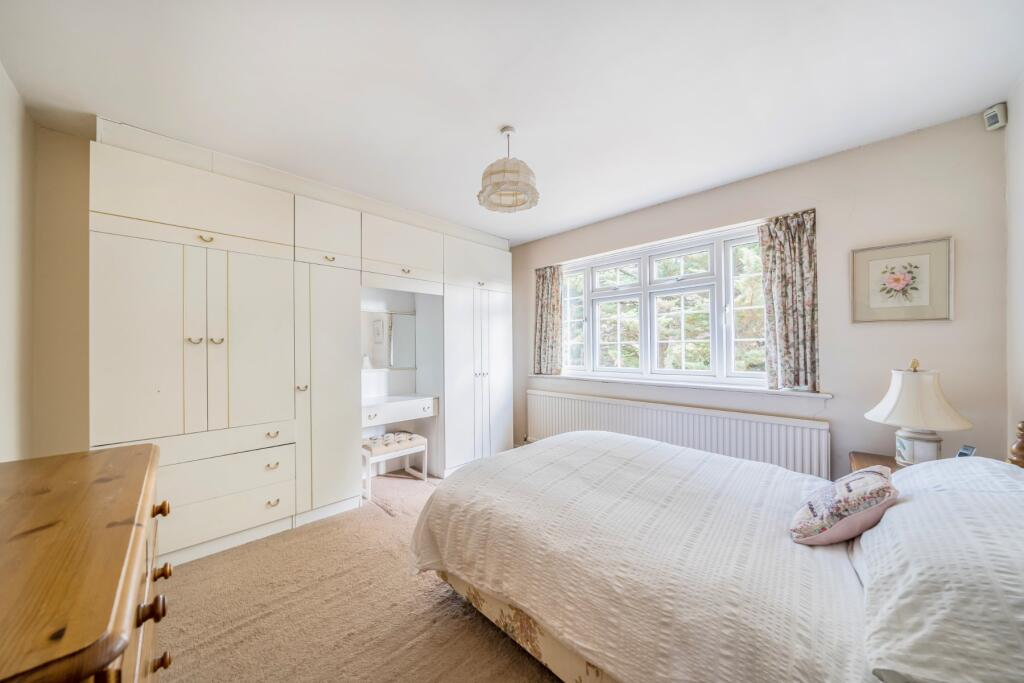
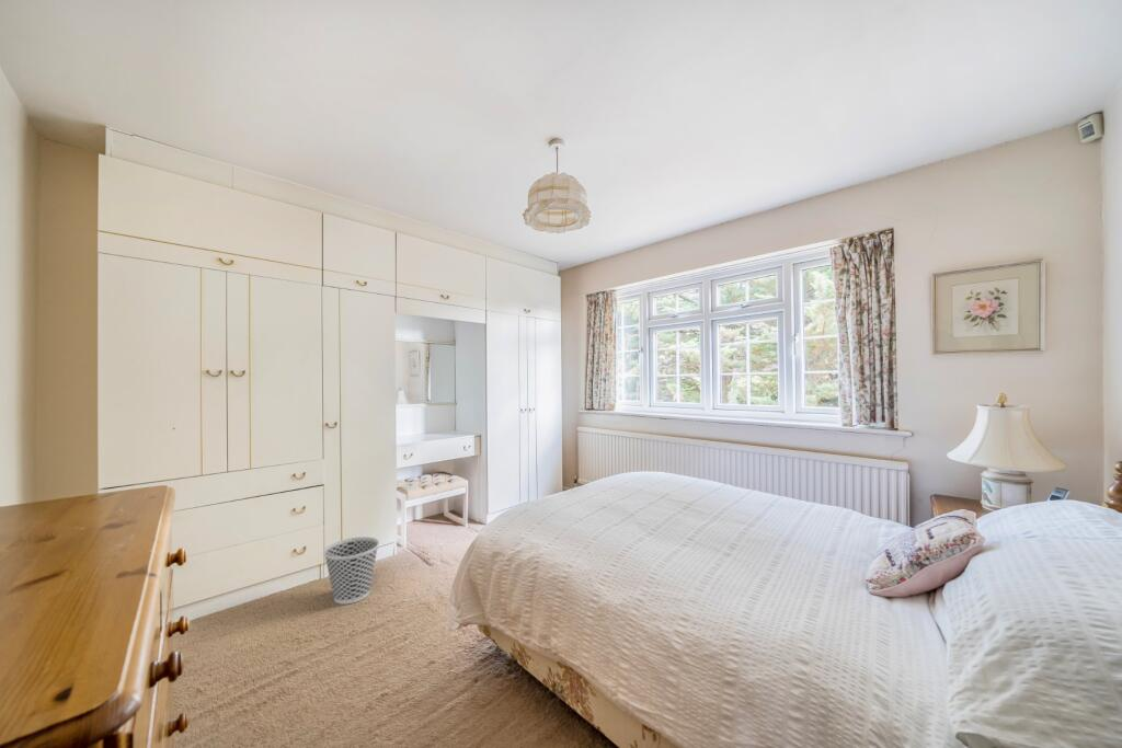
+ wastebasket [322,536,380,606]
